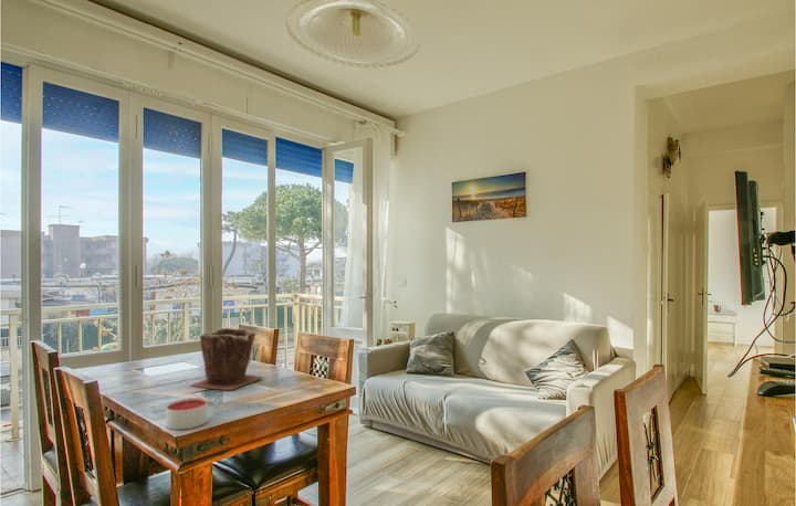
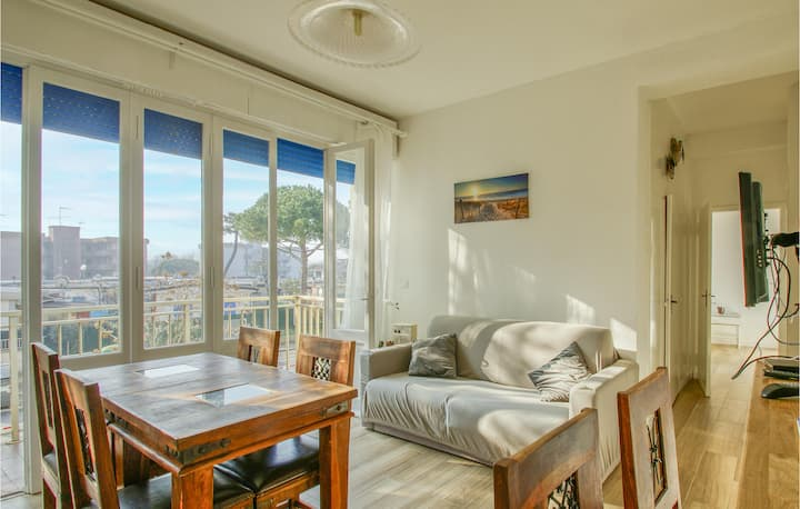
- candle [165,397,209,431]
- plant pot [190,327,264,391]
